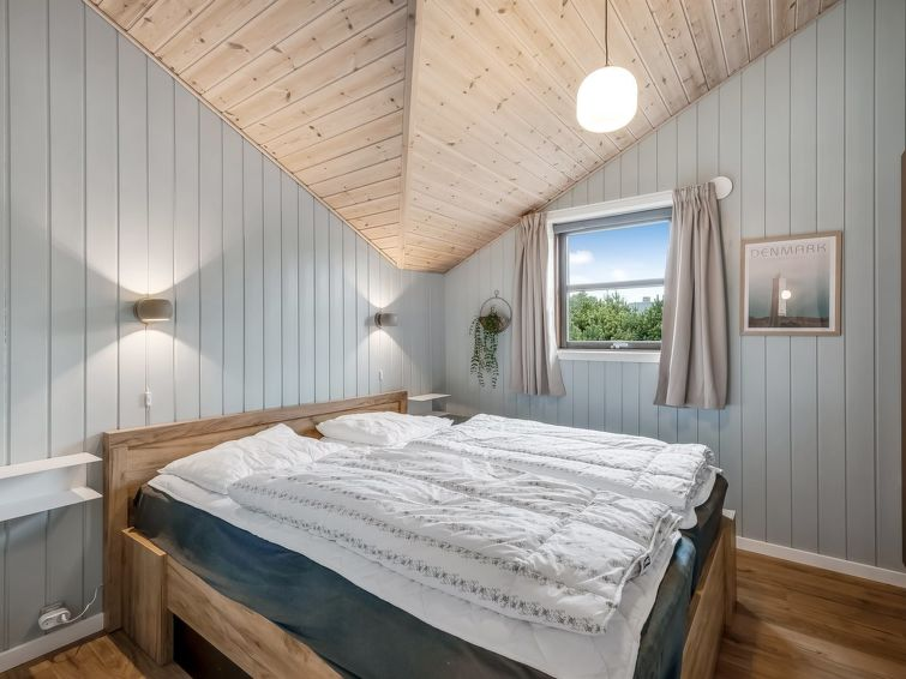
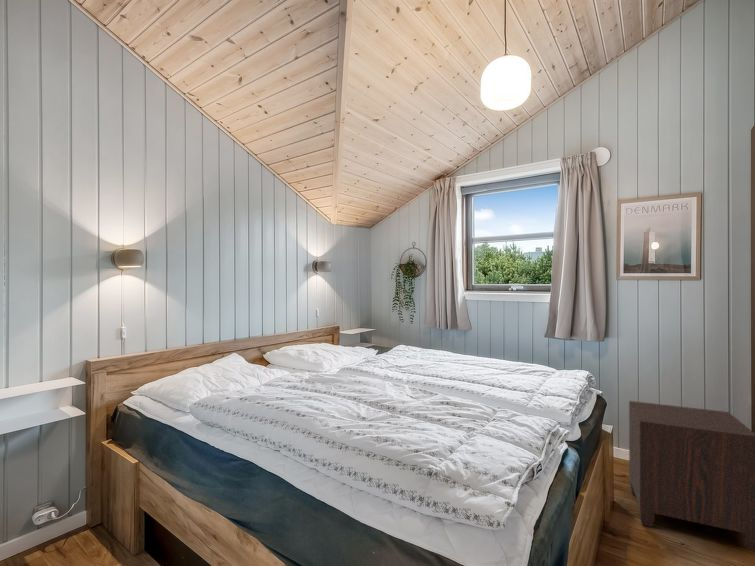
+ nightstand [628,400,755,552]
